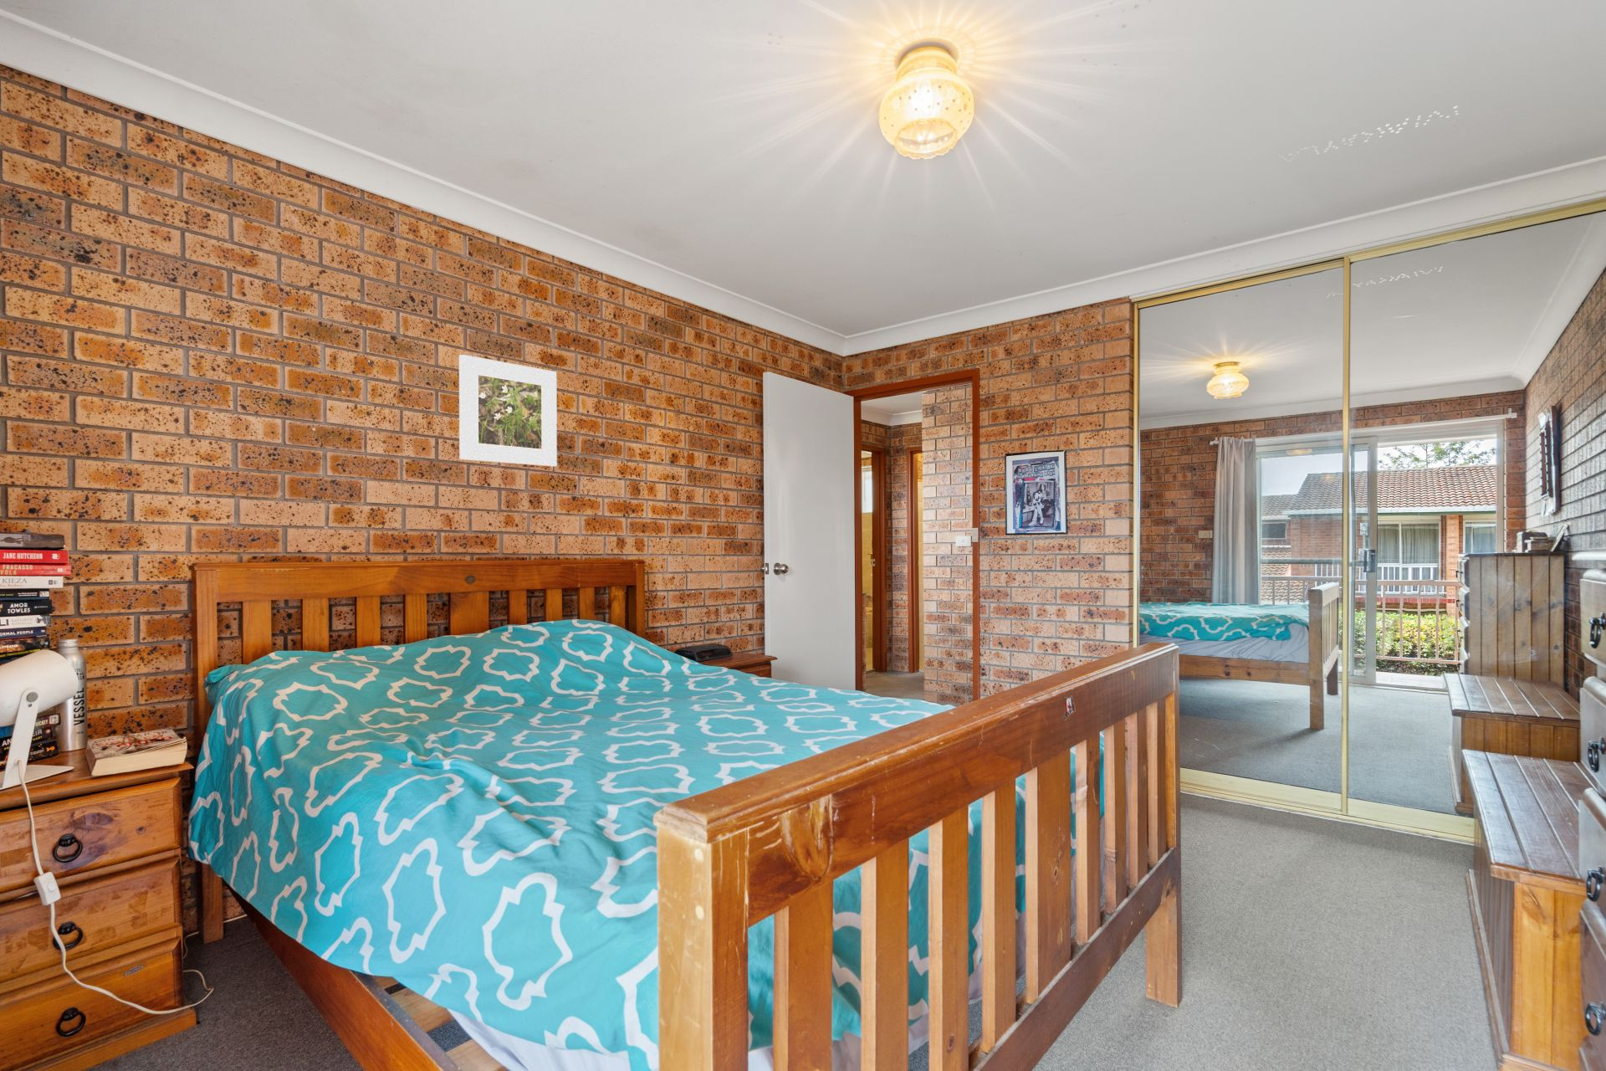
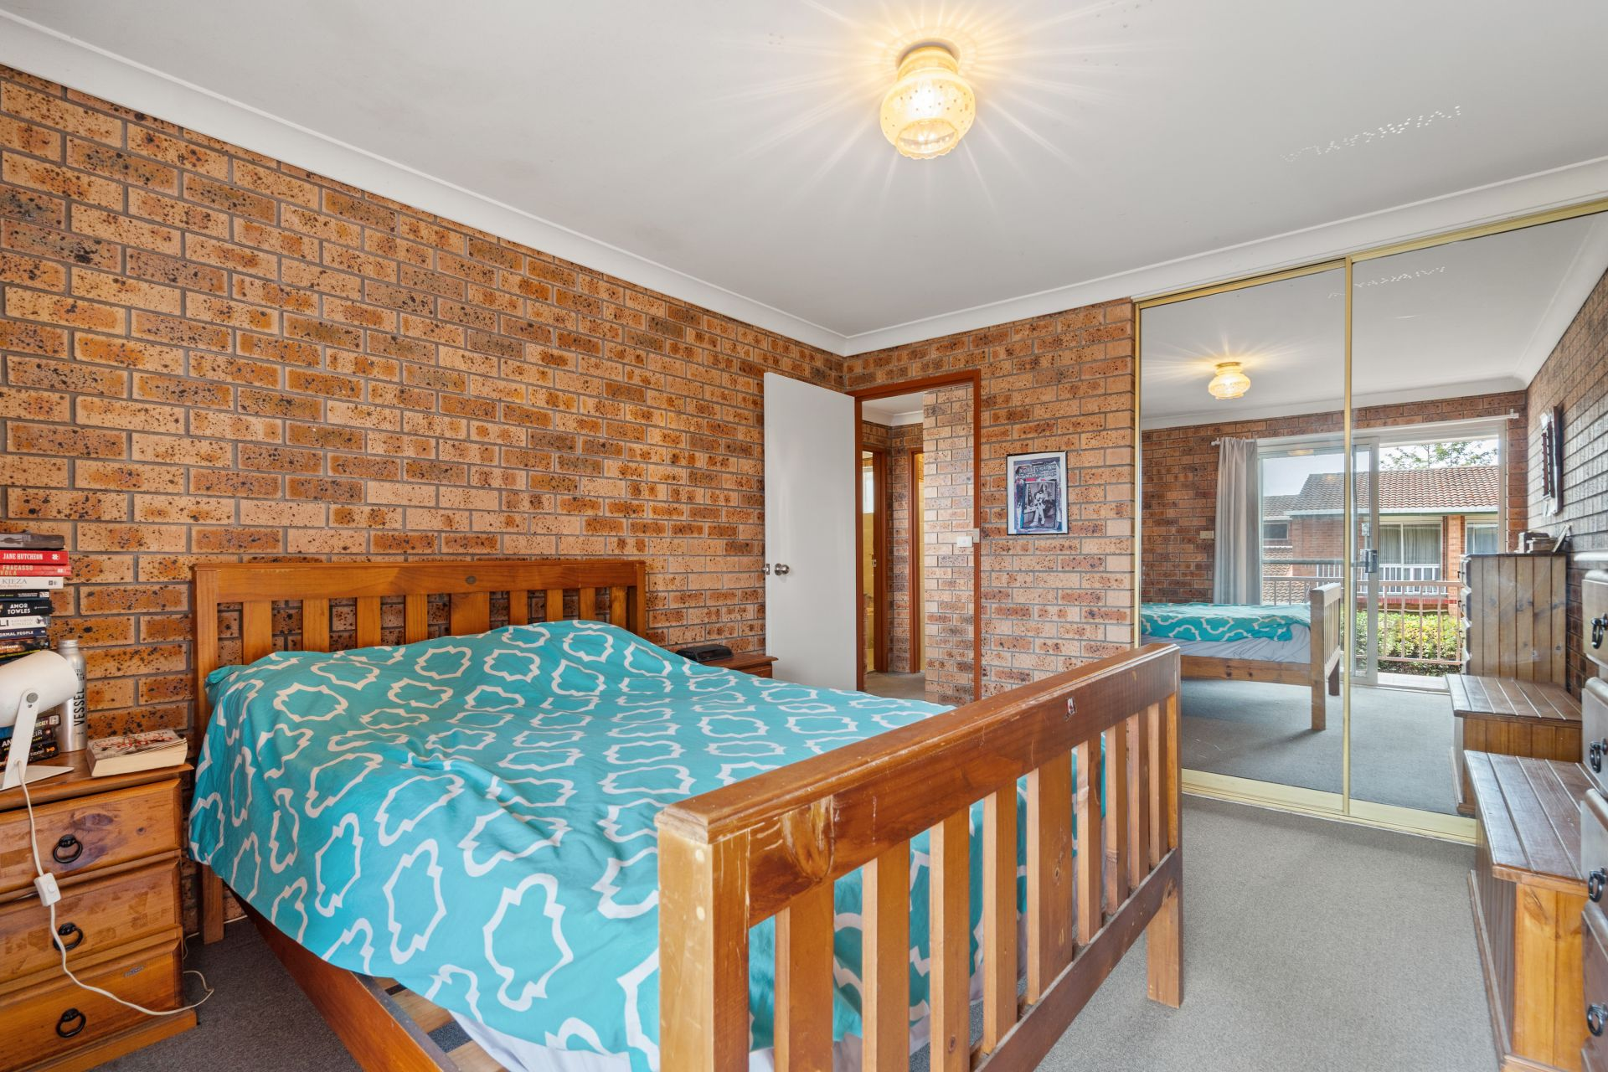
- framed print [459,354,558,467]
